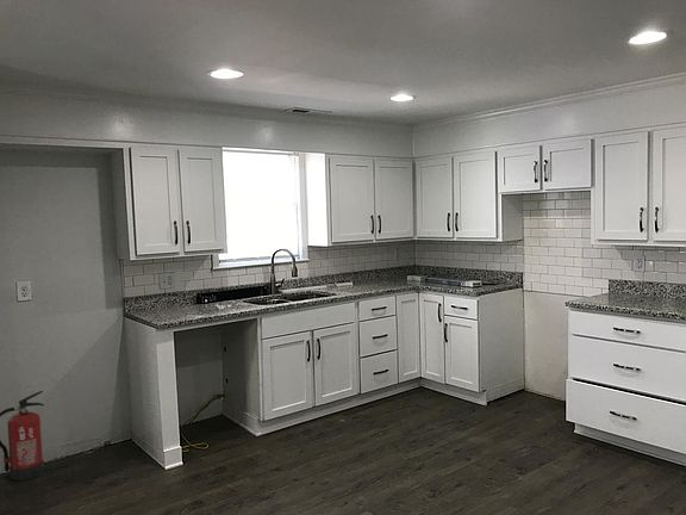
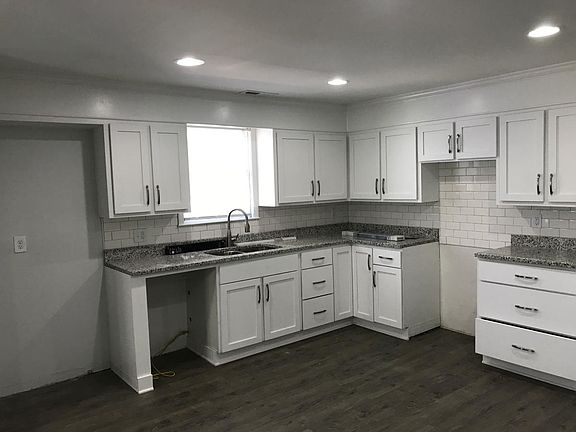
- fire extinguisher [0,390,45,482]
